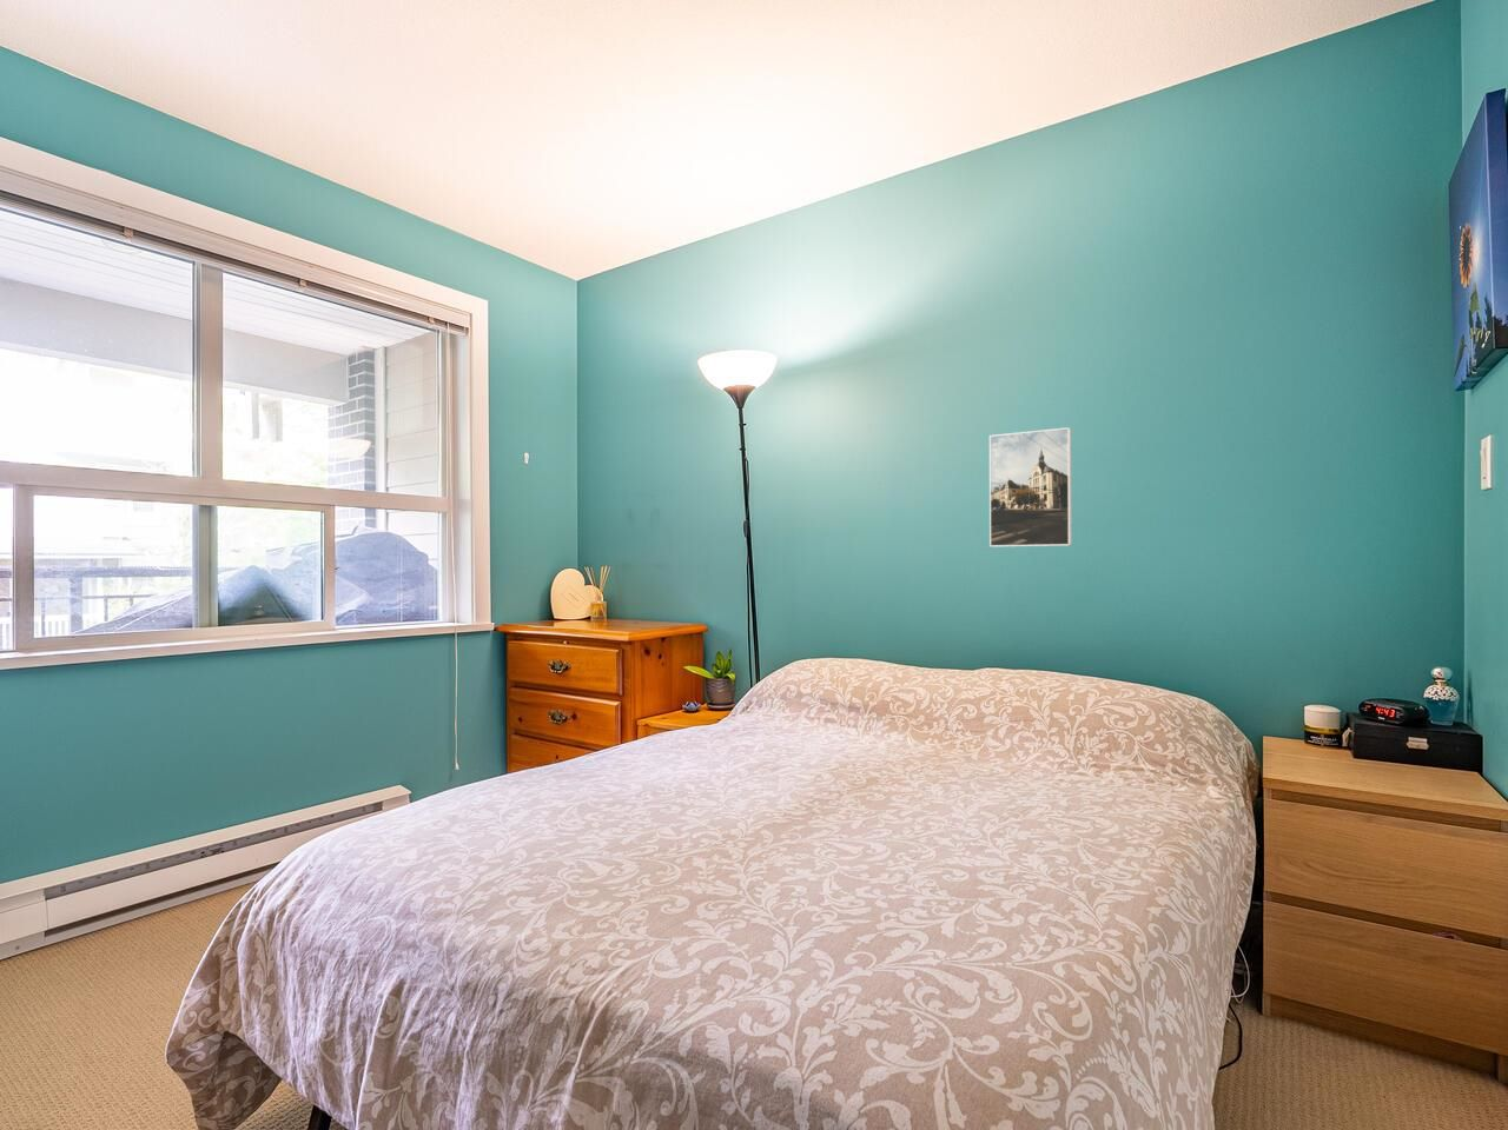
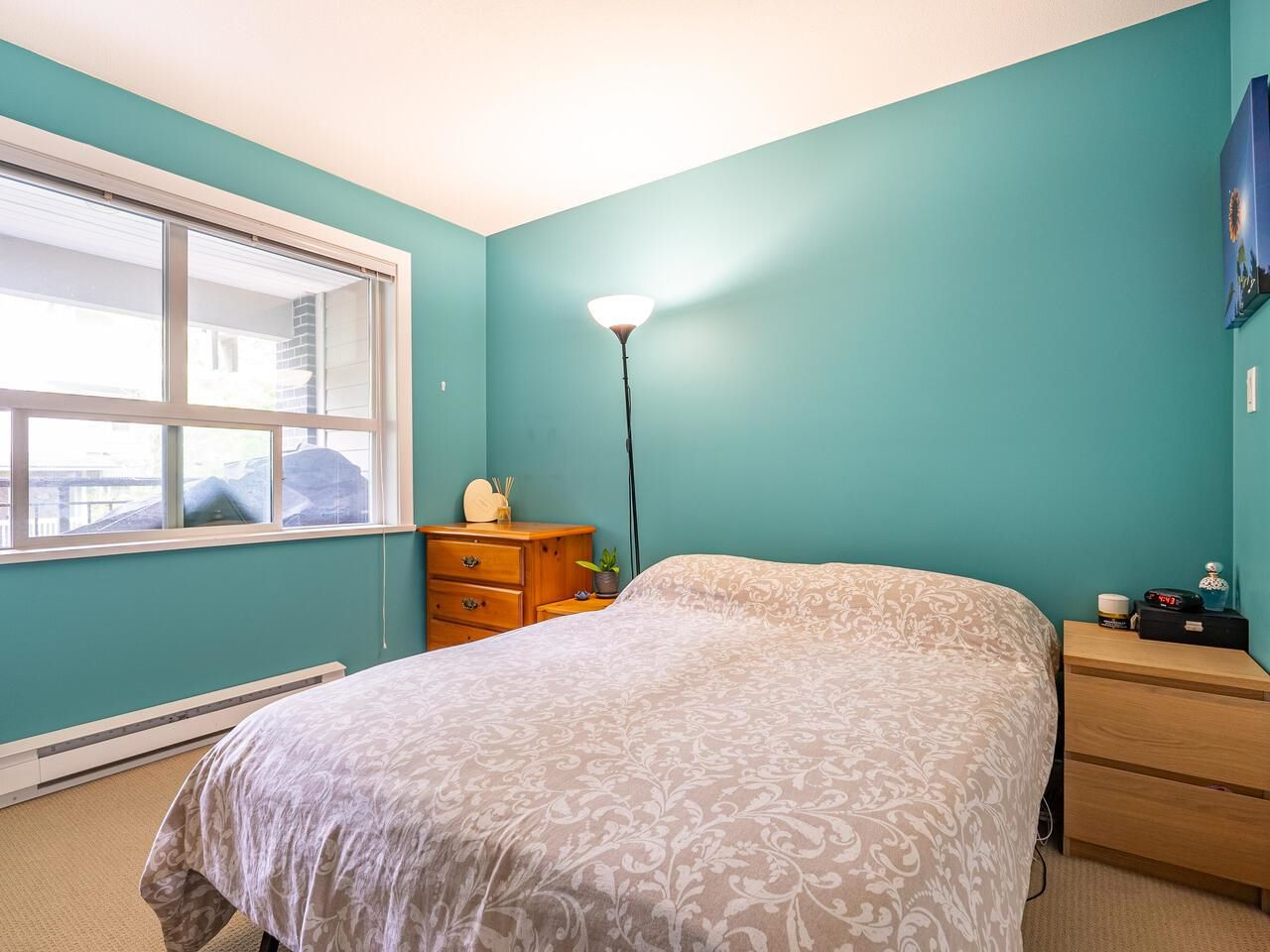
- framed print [988,426,1073,547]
